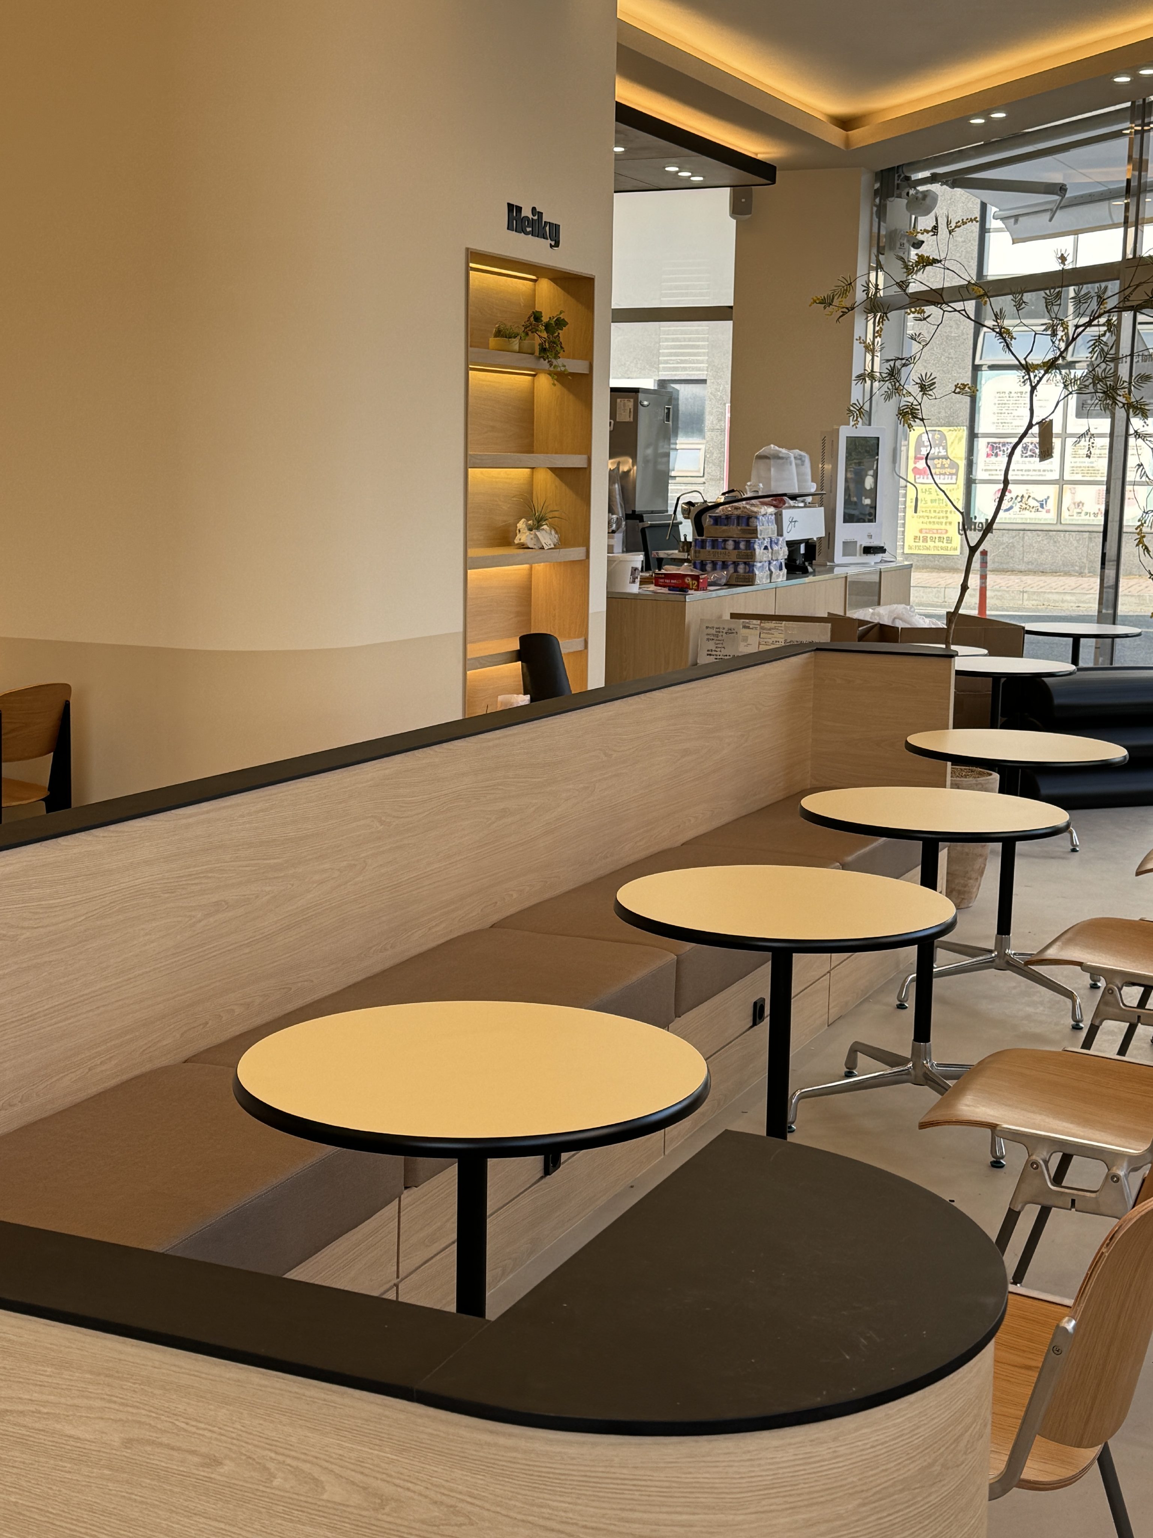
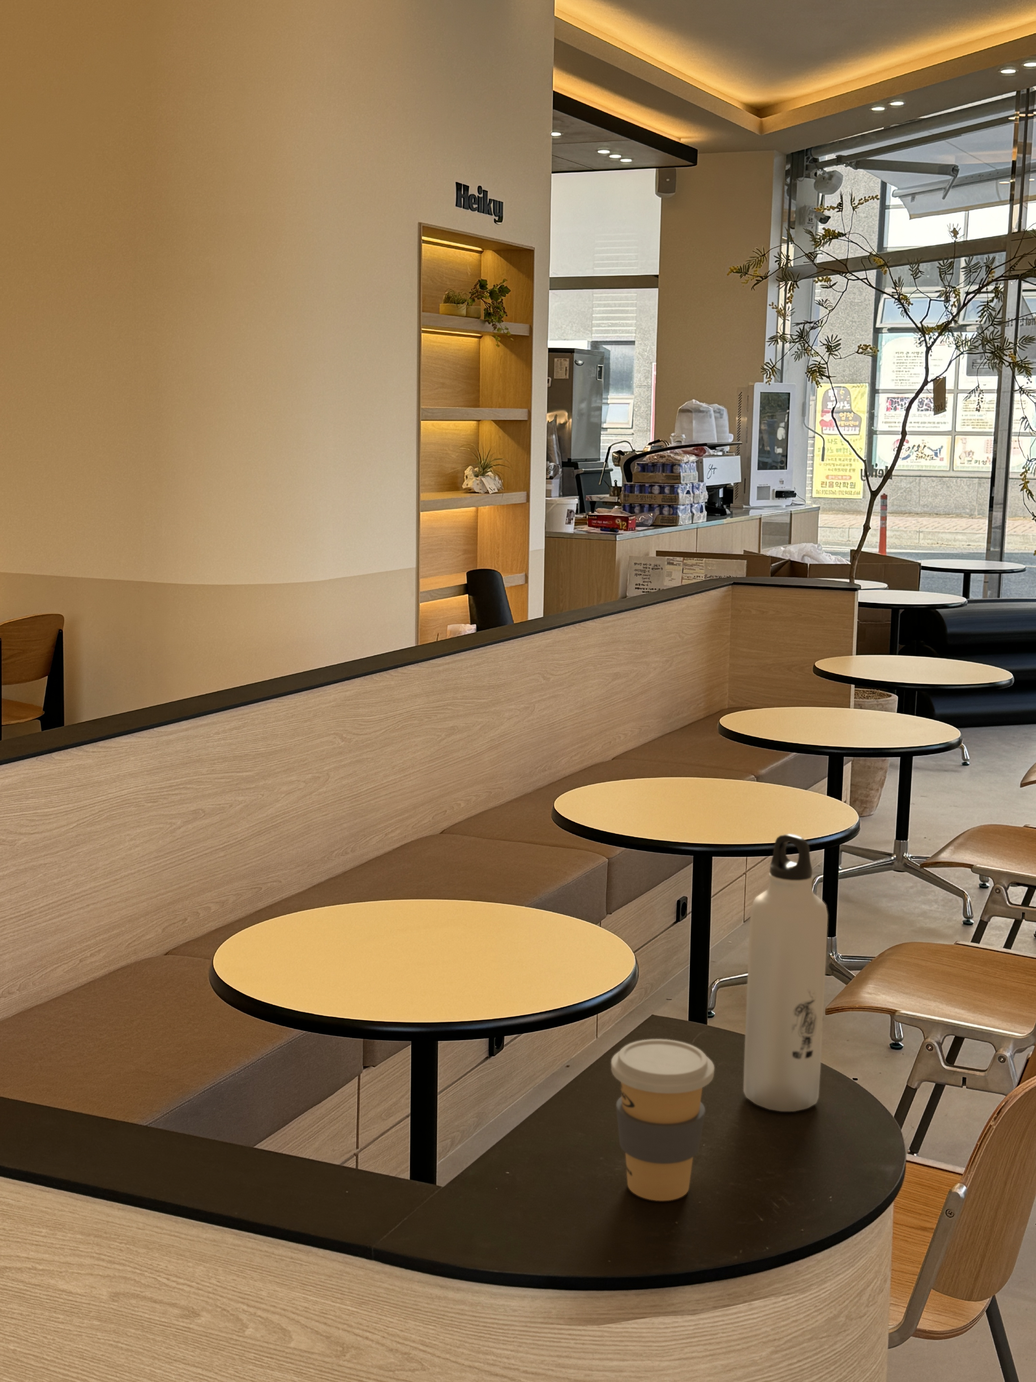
+ water bottle [743,834,828,1112]
+ coffee cup [610,1038,715,1201]
